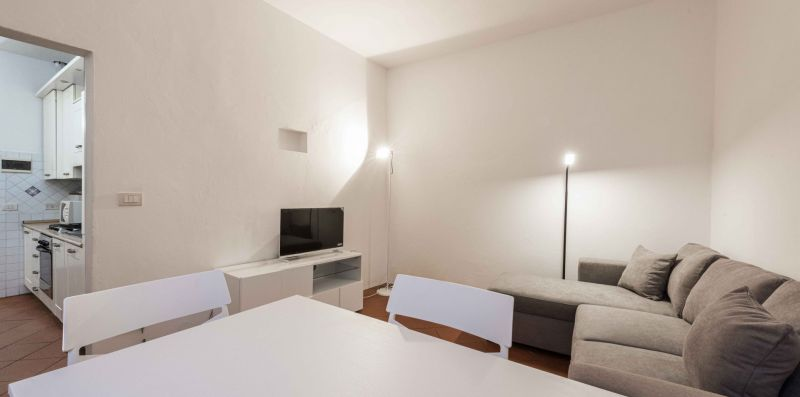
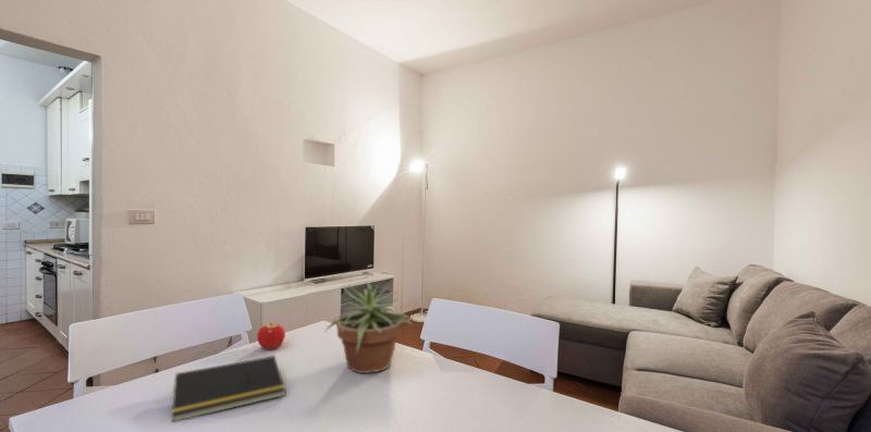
+ notepad [171,355,286,423]
+ fruit [256,322,286,350]
+ potted plant [324,282,415,374]
